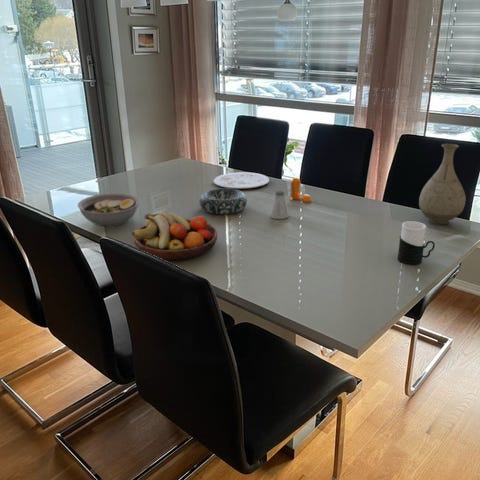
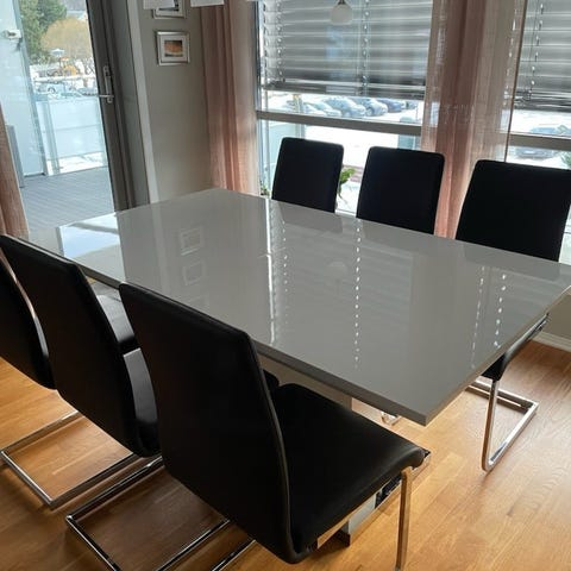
- saltshaker [269,190,290,220]
- fruit bowl [131,210,218,262]
- cup [397,220,436,266]
- pepper shaker [289,176,312,203]
- bowl [77,192,140,227]
- vase [418,143,467,225]
- plate [213,171,270,190]
- decorative bowl [198,187,248,215]
